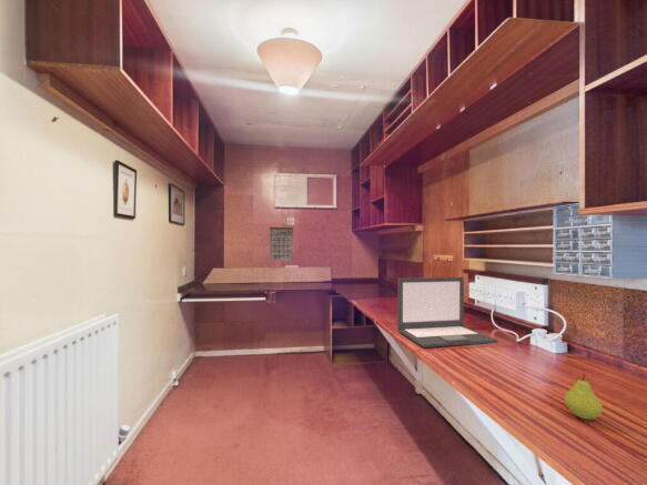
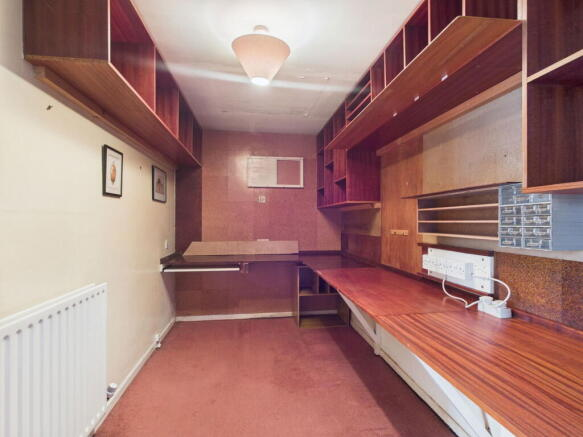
- fruit [564,373,604,421]
- calendar [269,223,294,262]
- laptop [396,276,498,348]
